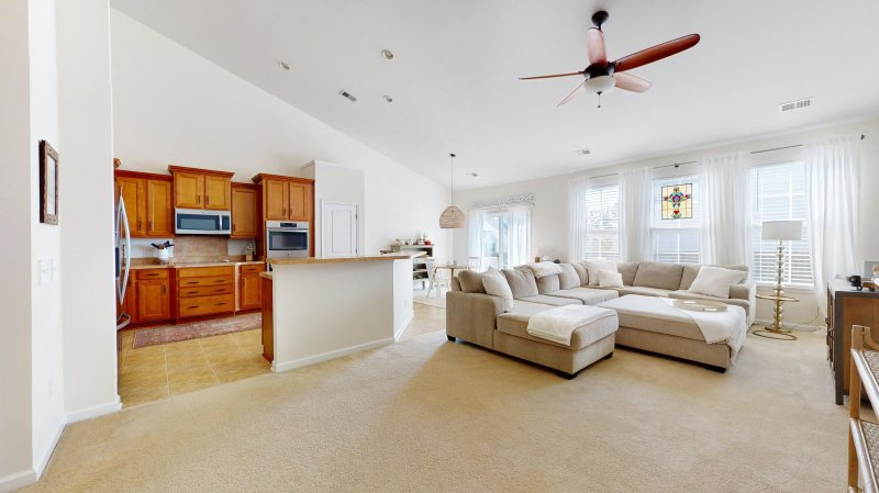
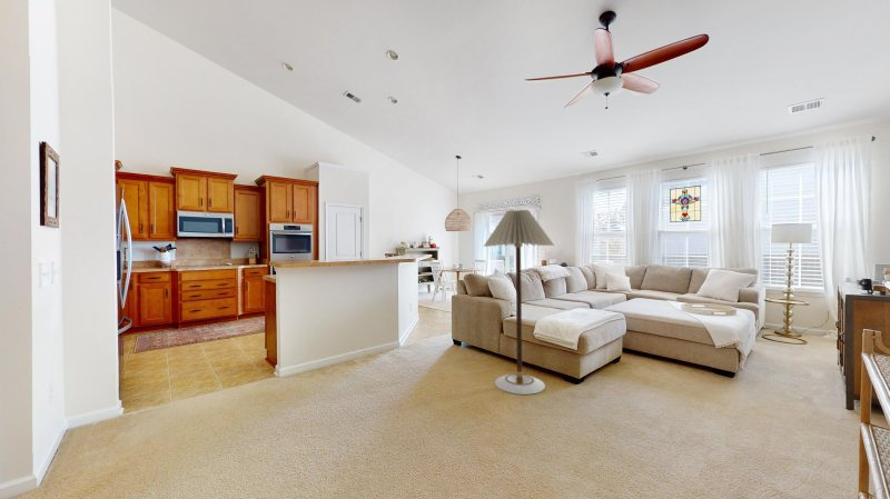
+ floor lamp [483,209,555,396]
